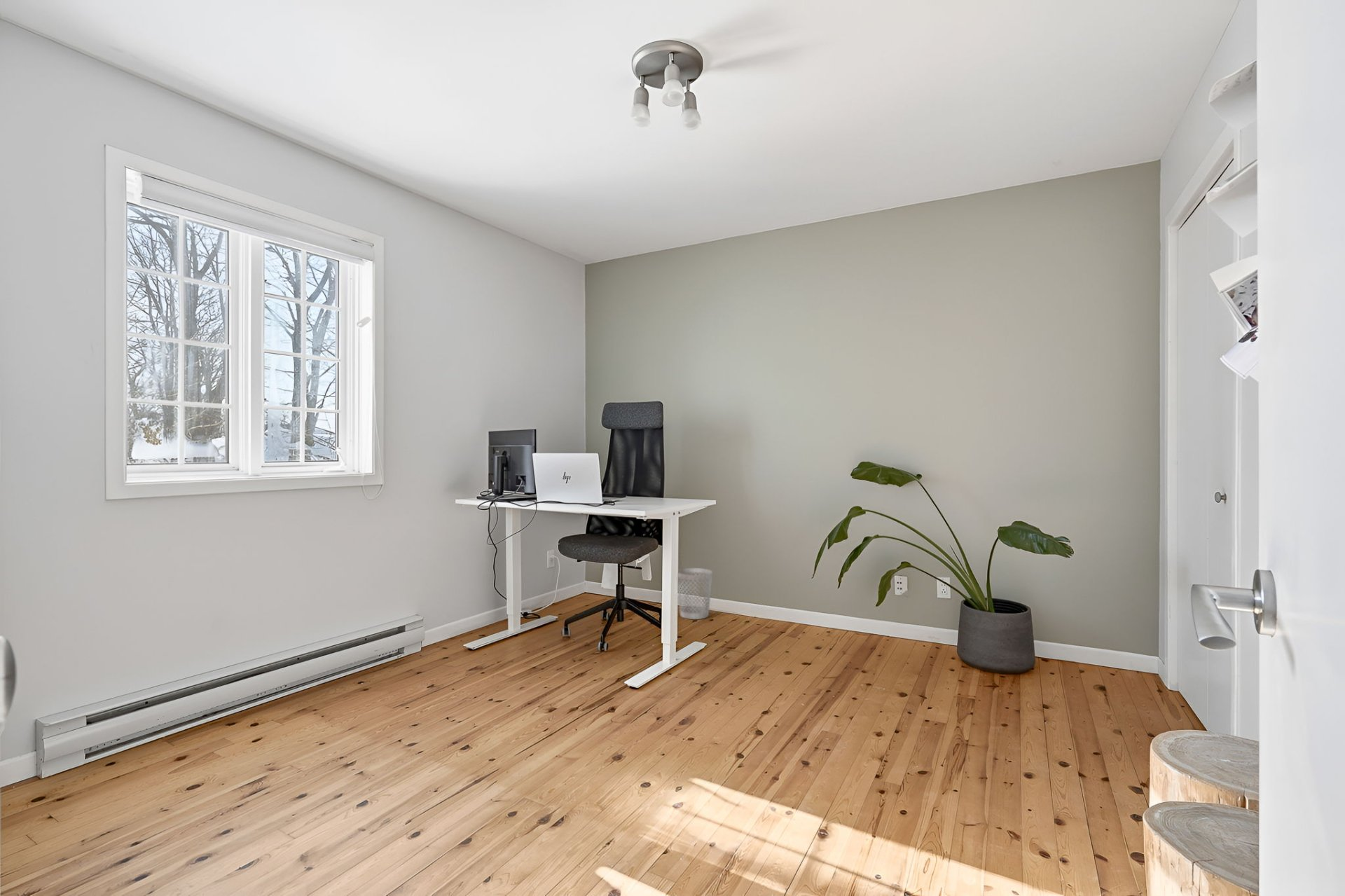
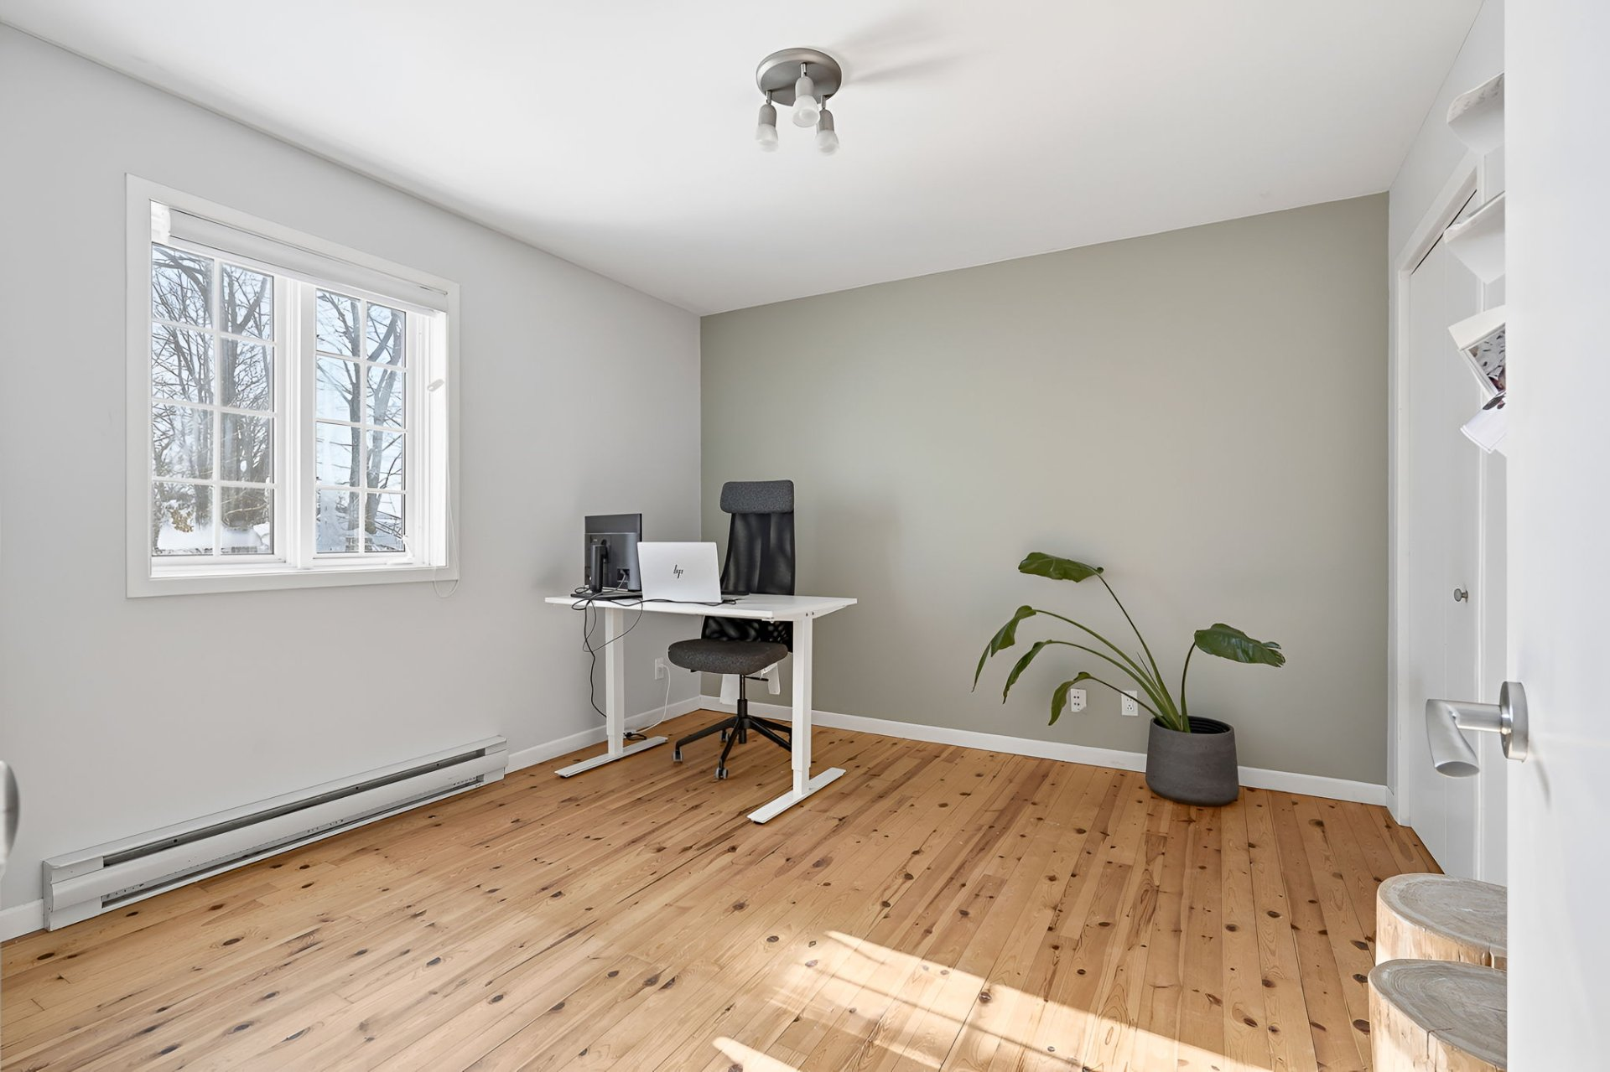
- wastebasket [677,567,713,620]
